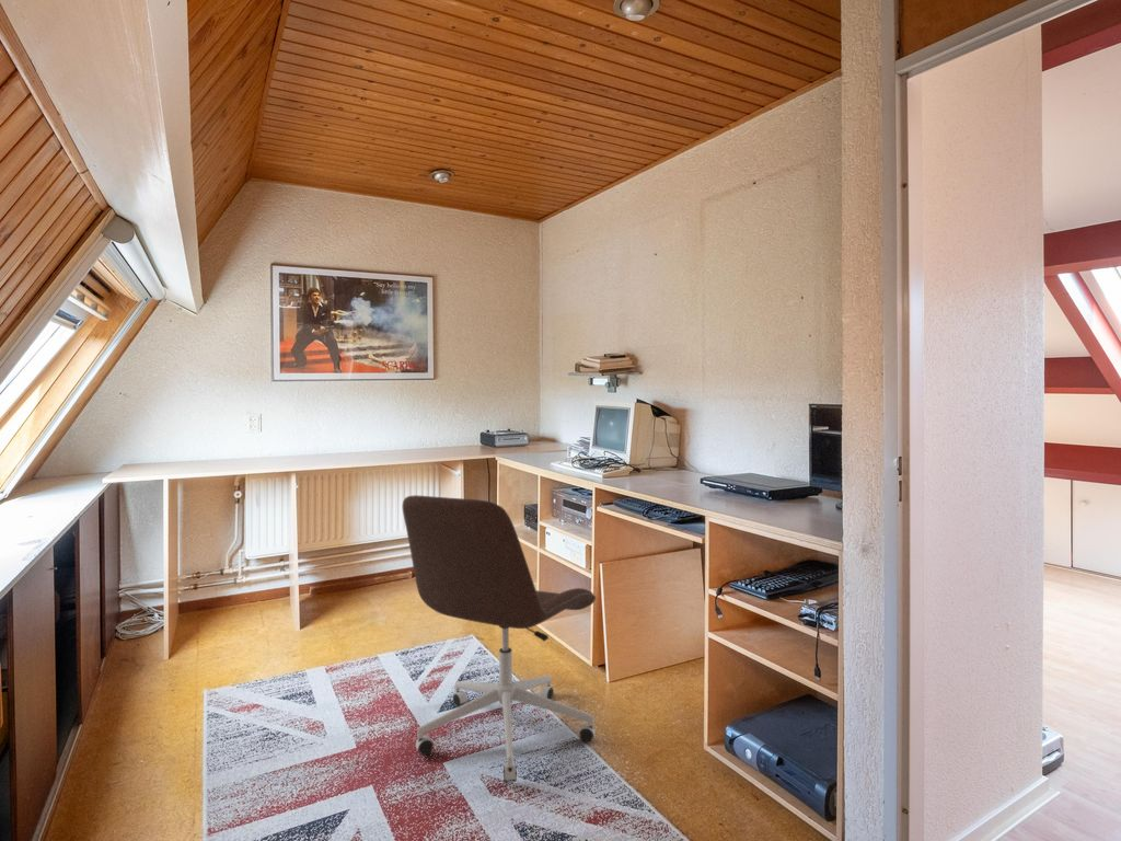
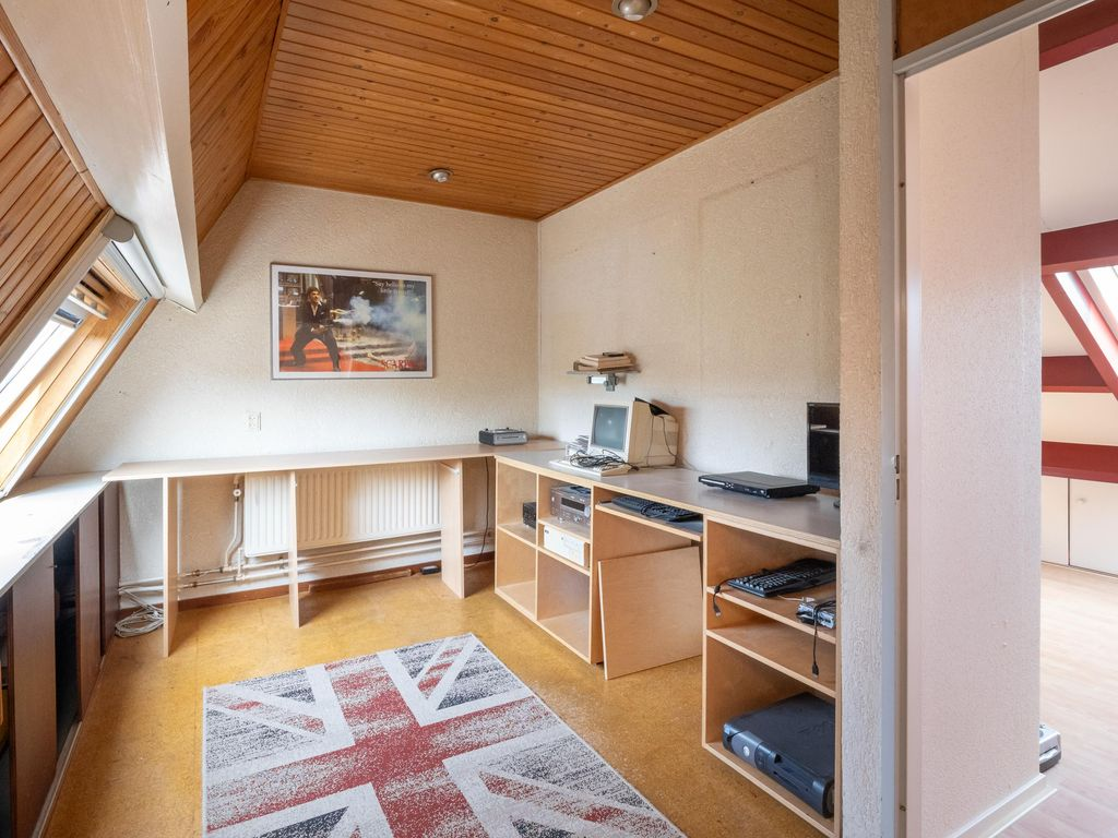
- office chair [401,494,597,784]
